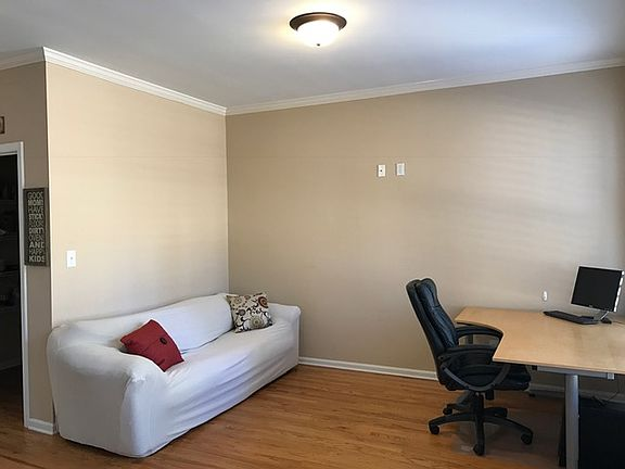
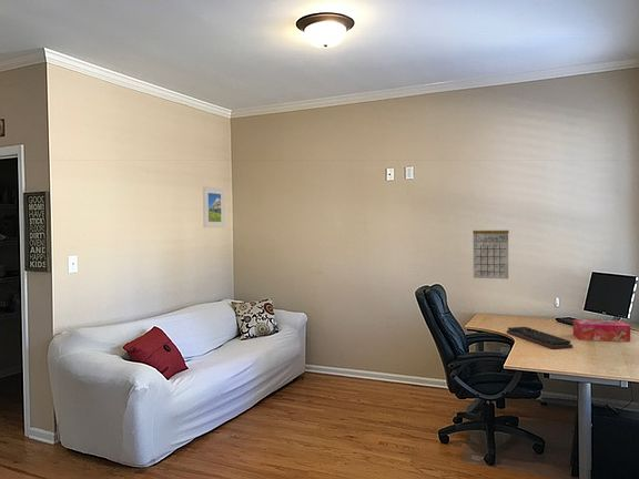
+ keyboard [506,326,574,350]
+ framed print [202,185,226,228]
+ calendar [471,220,510,281]
+ tissue box [572,318,631,343]
